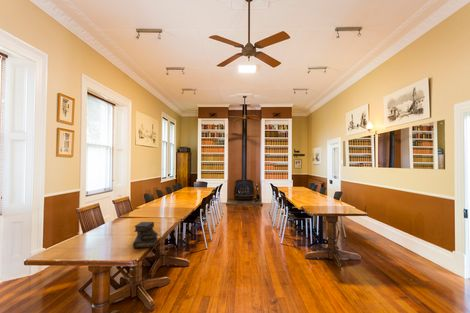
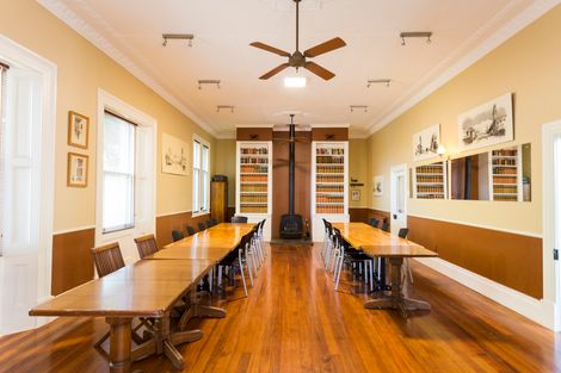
- diary [132,221,159,249]
